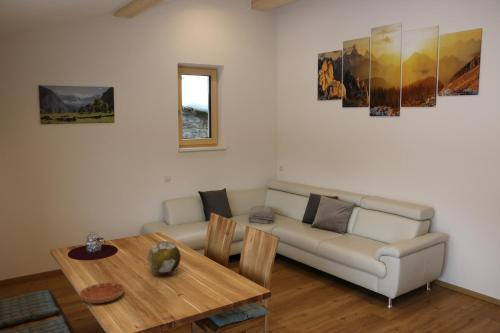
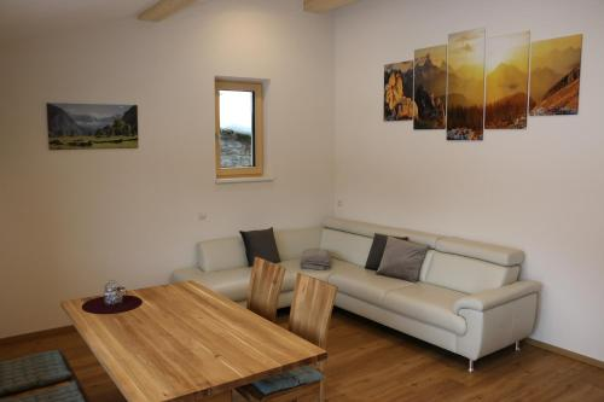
- saucer [78,282,125,304]
- decorative orb [146,240,182,276]
